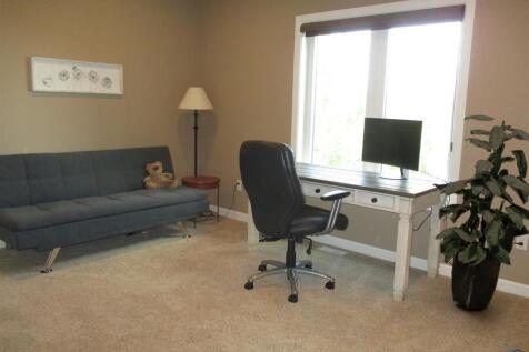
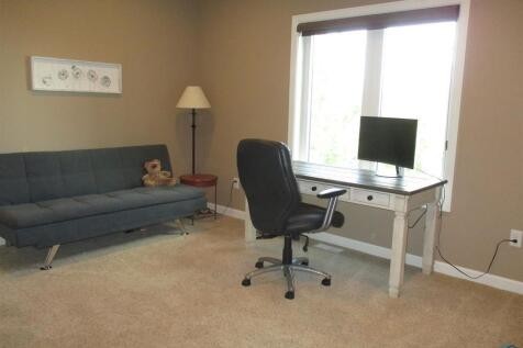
- indoor plant [431,114,529,310]
